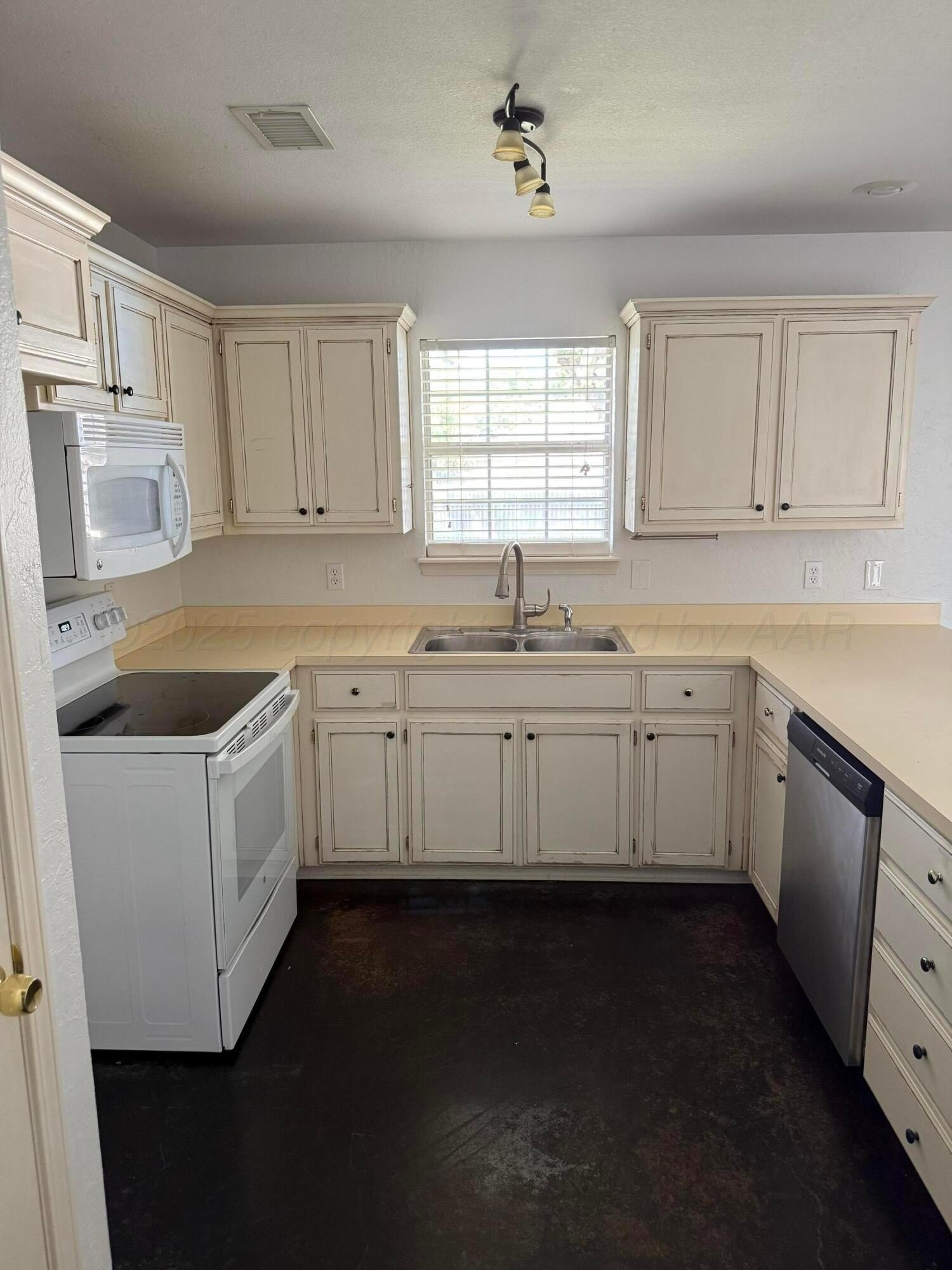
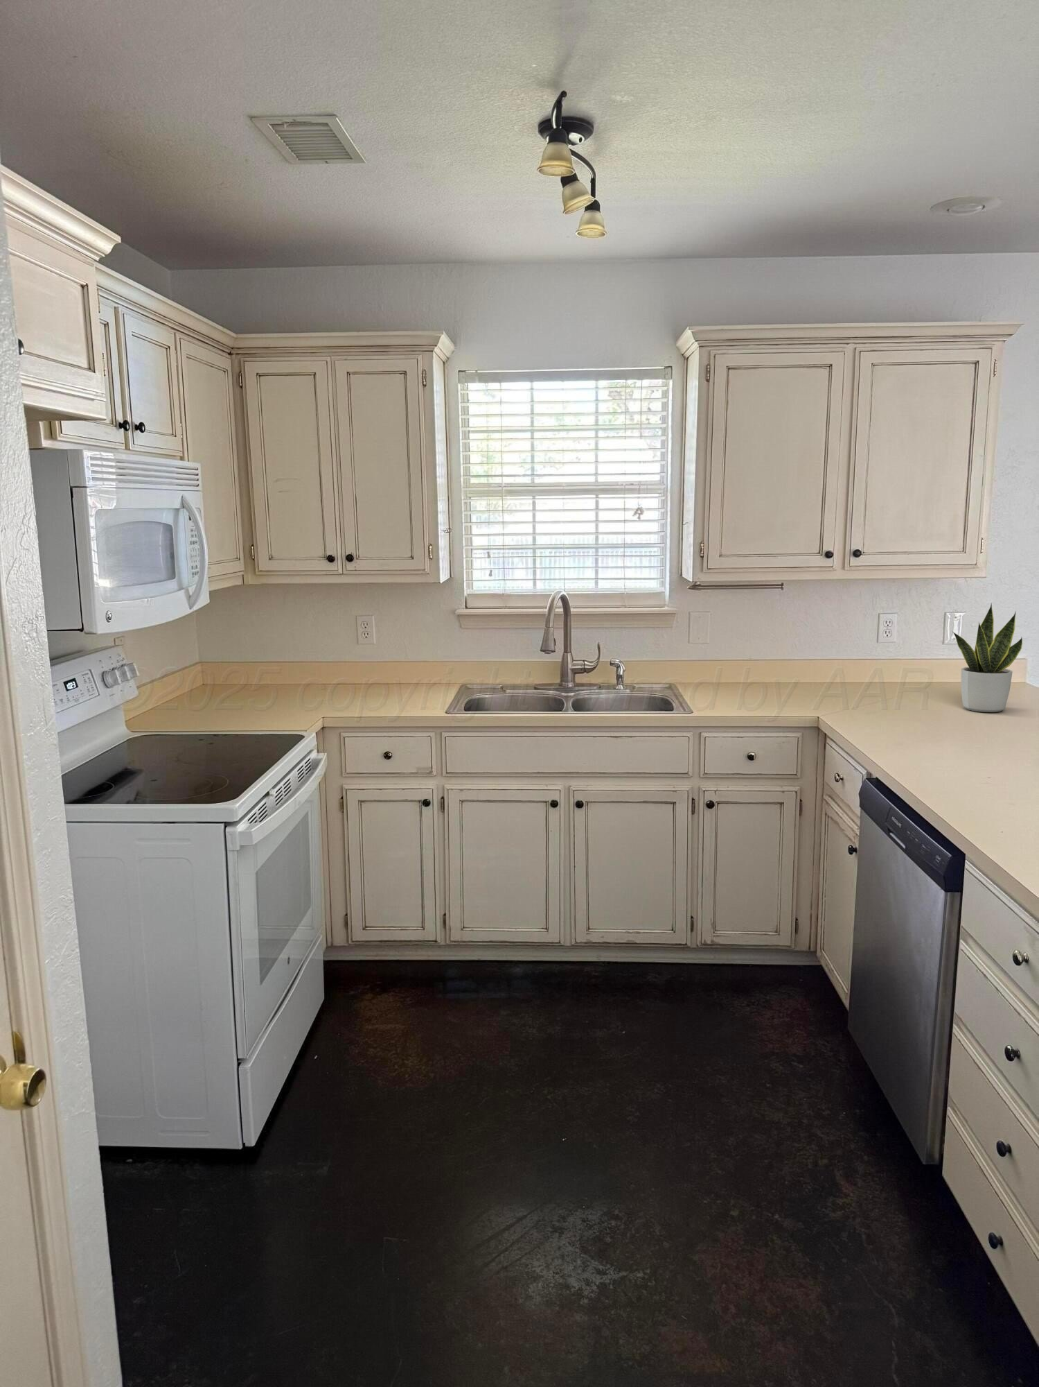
+ potted plant [951,603,1023,713]
